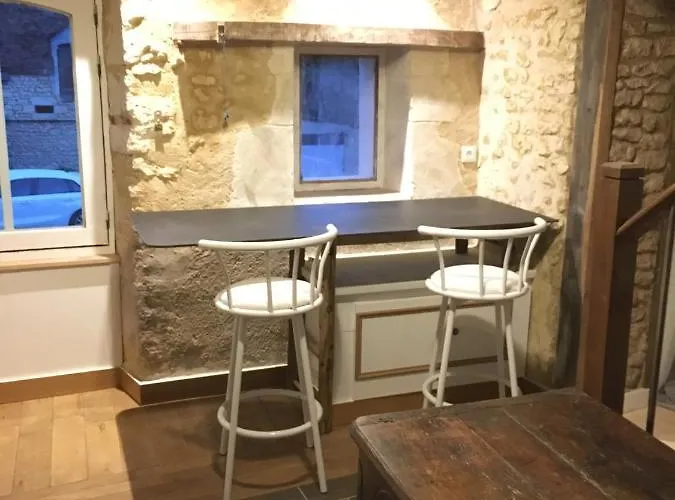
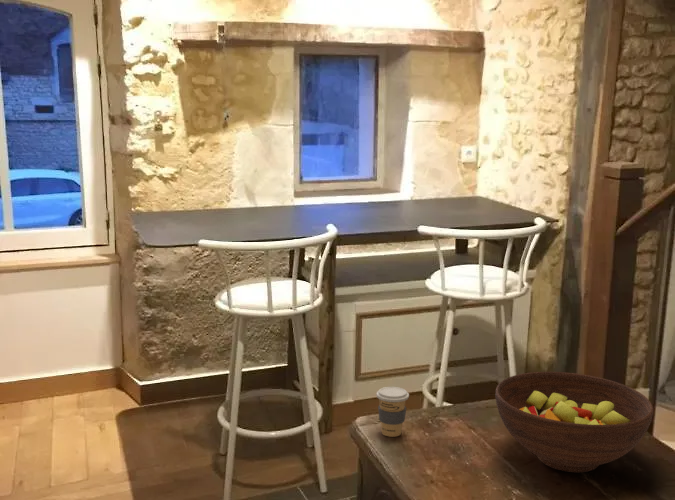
+ coffee cup [375,386,410,438]
+ fruit bowl [494,371,654,473]
